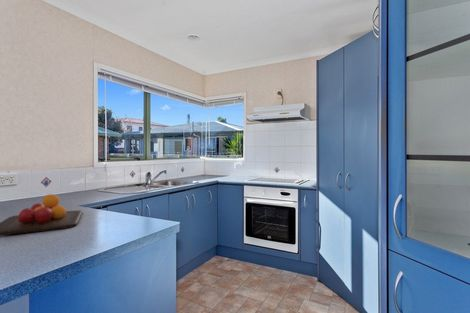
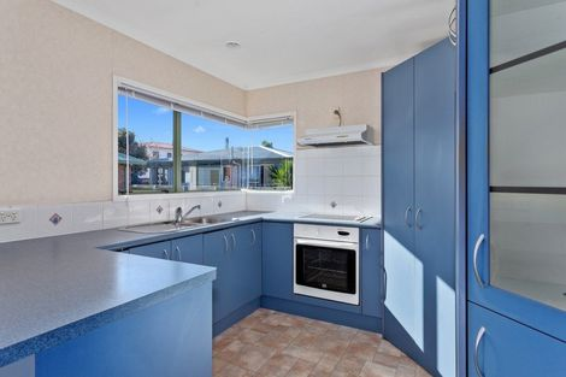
- chopping board [0,193,83,236]
